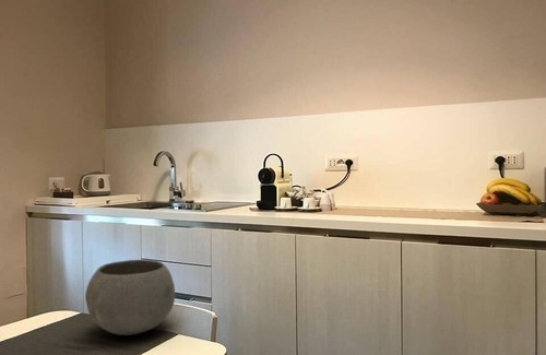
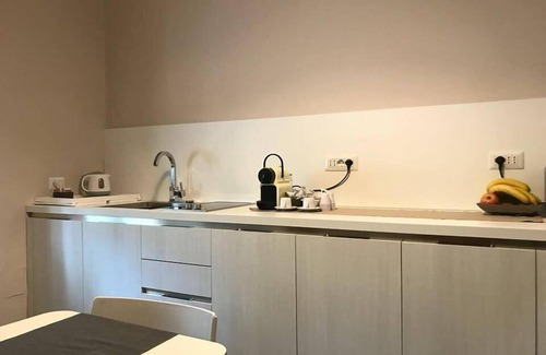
- bowl [84,259,176,336]
